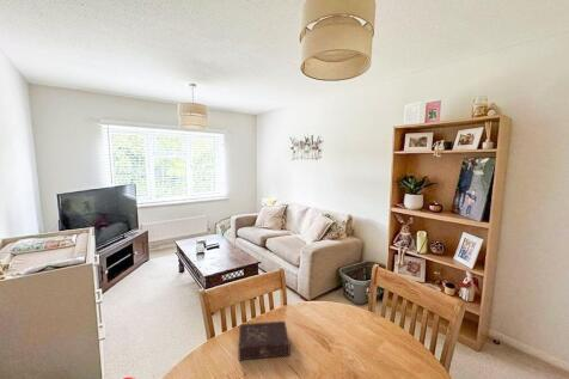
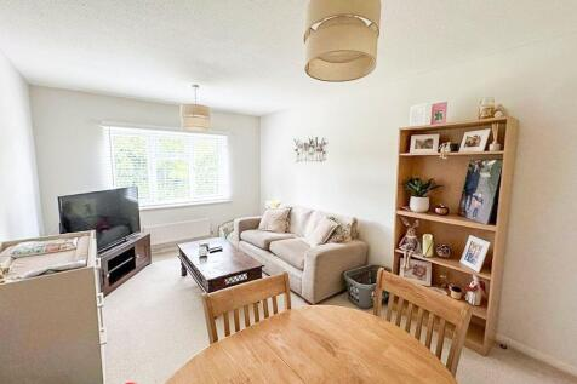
- book [237,320,292,361]
